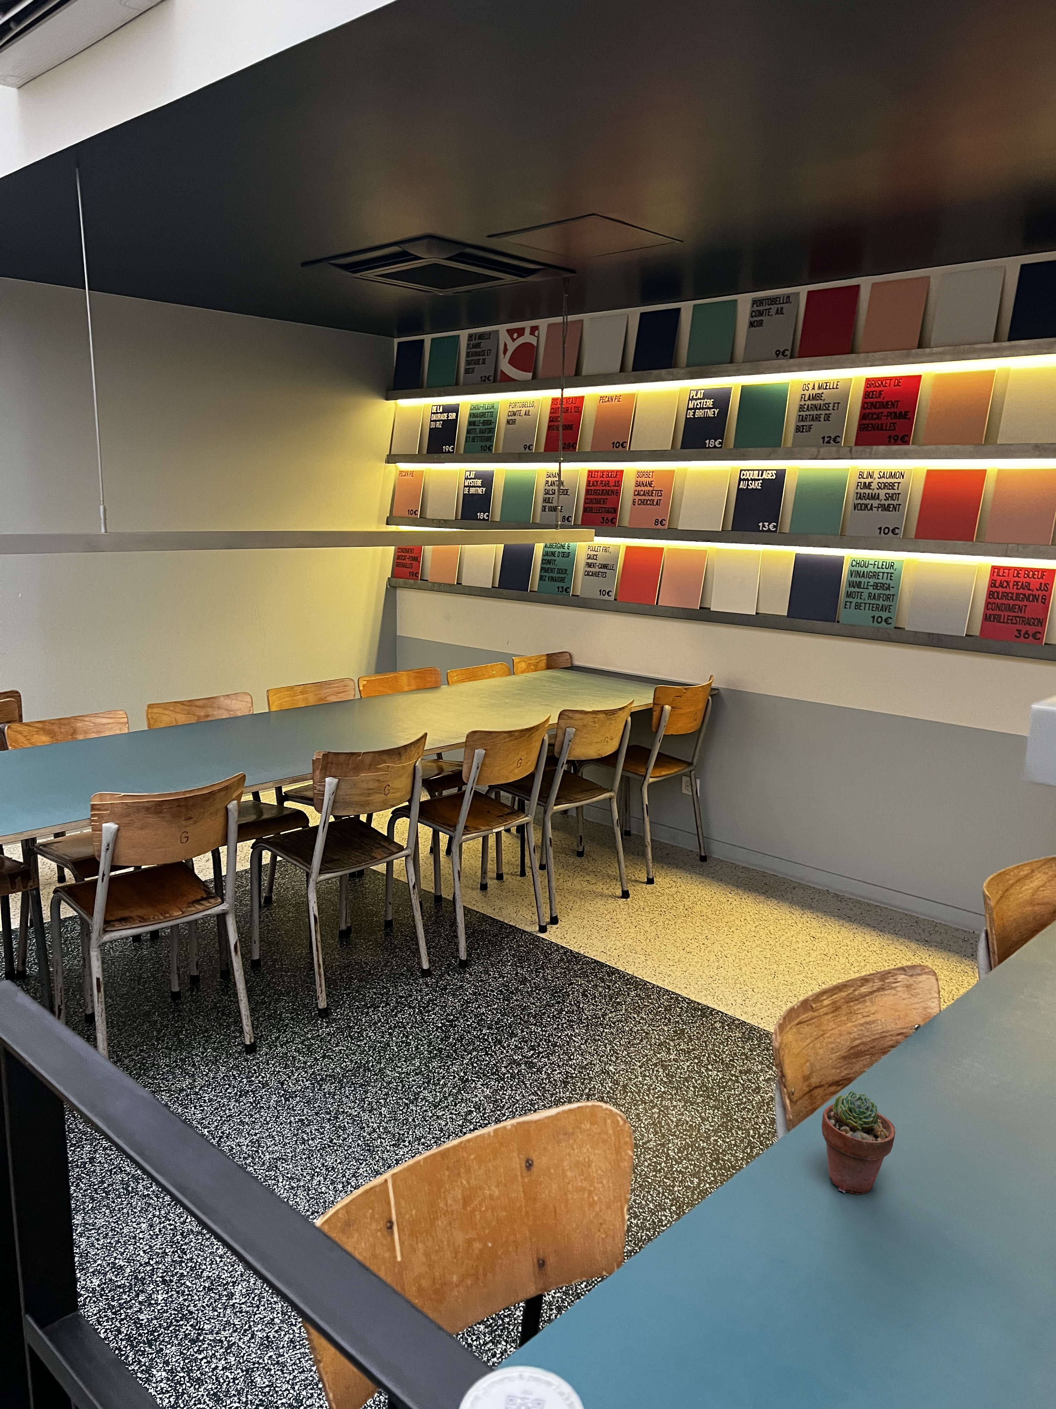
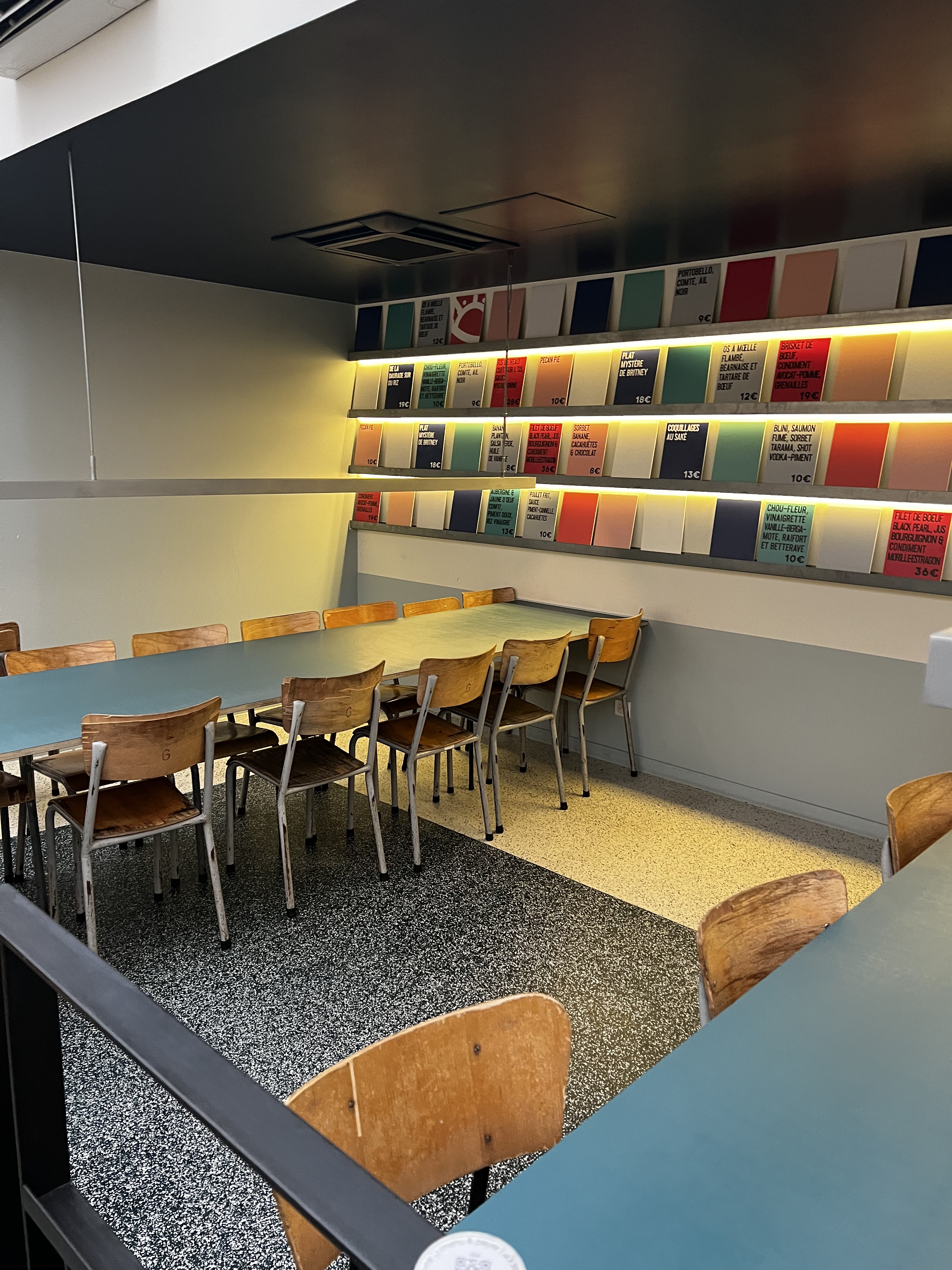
- potted succulent [821,1091,896,1195]
